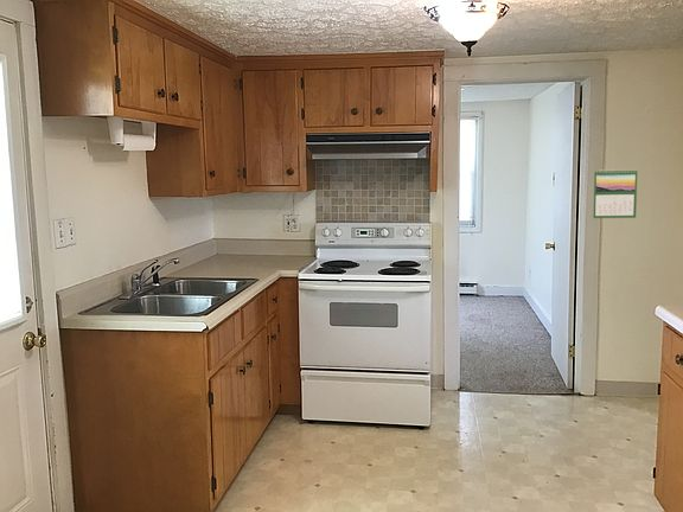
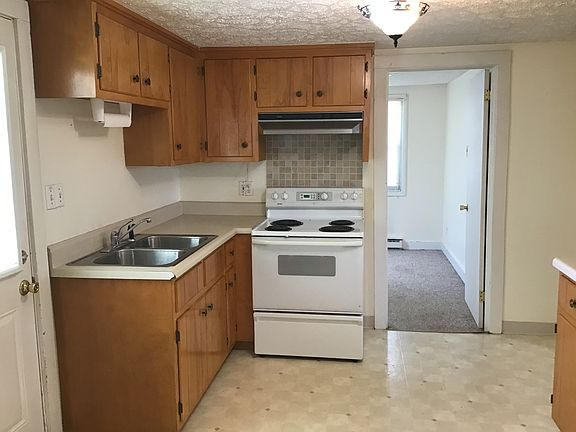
- calendar [592,167,638,219]
